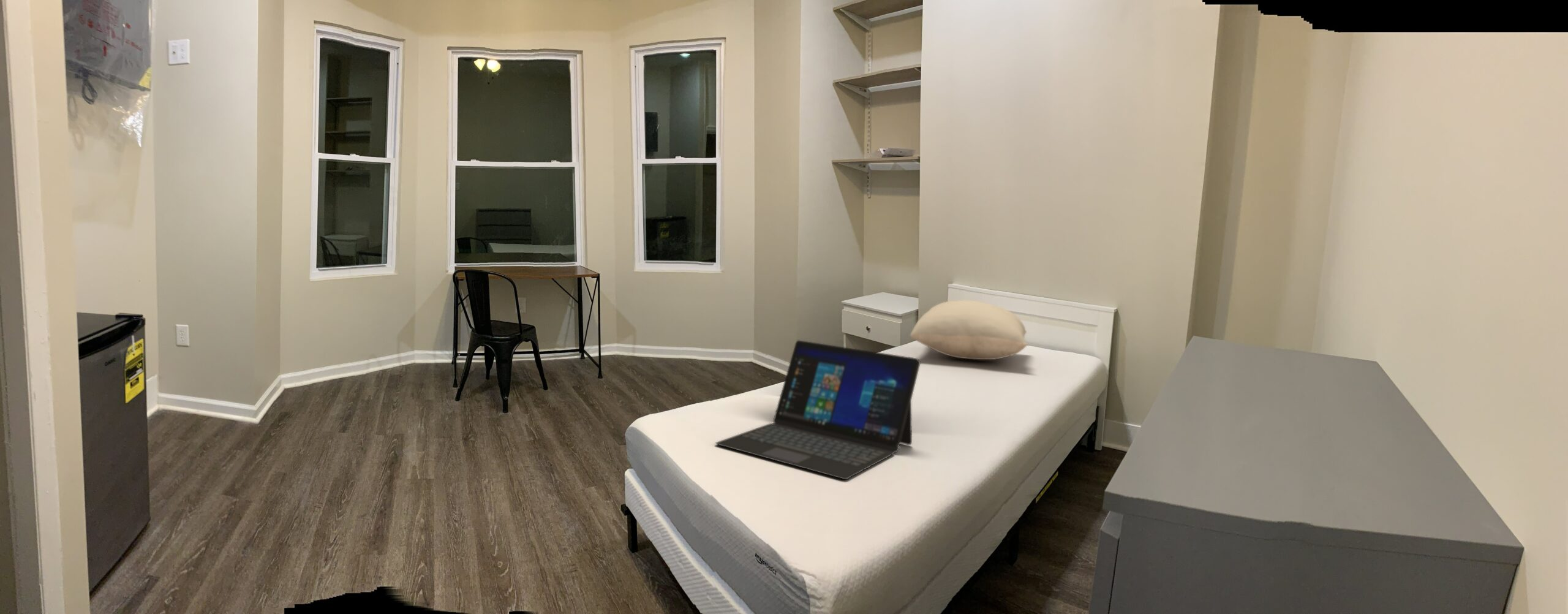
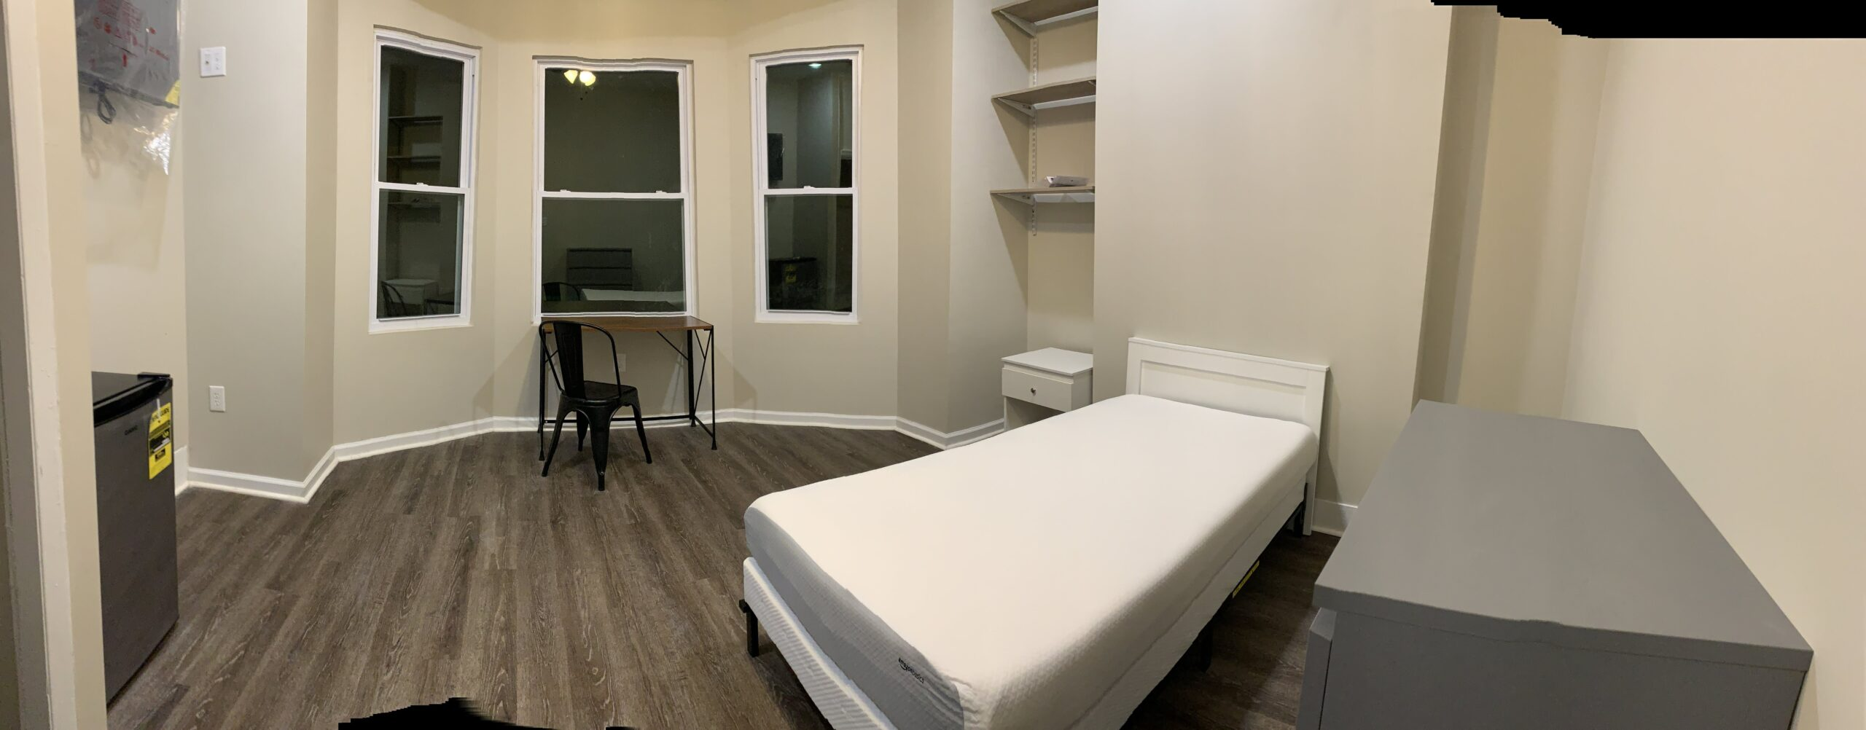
- pillow [909,300,1028,360]
- laptop [715,339,921,480]
